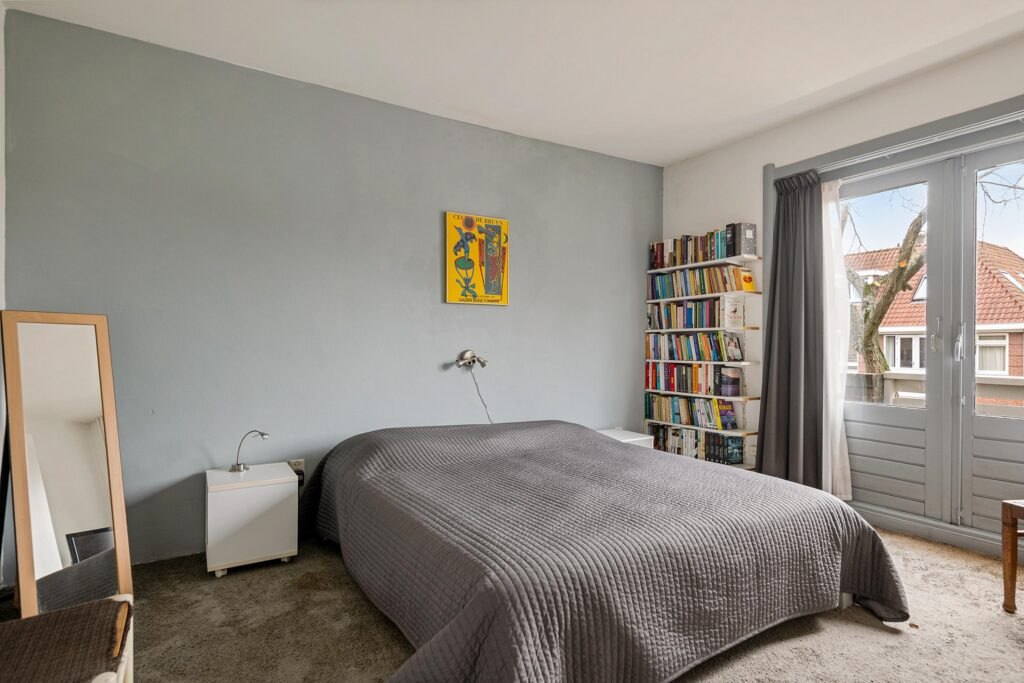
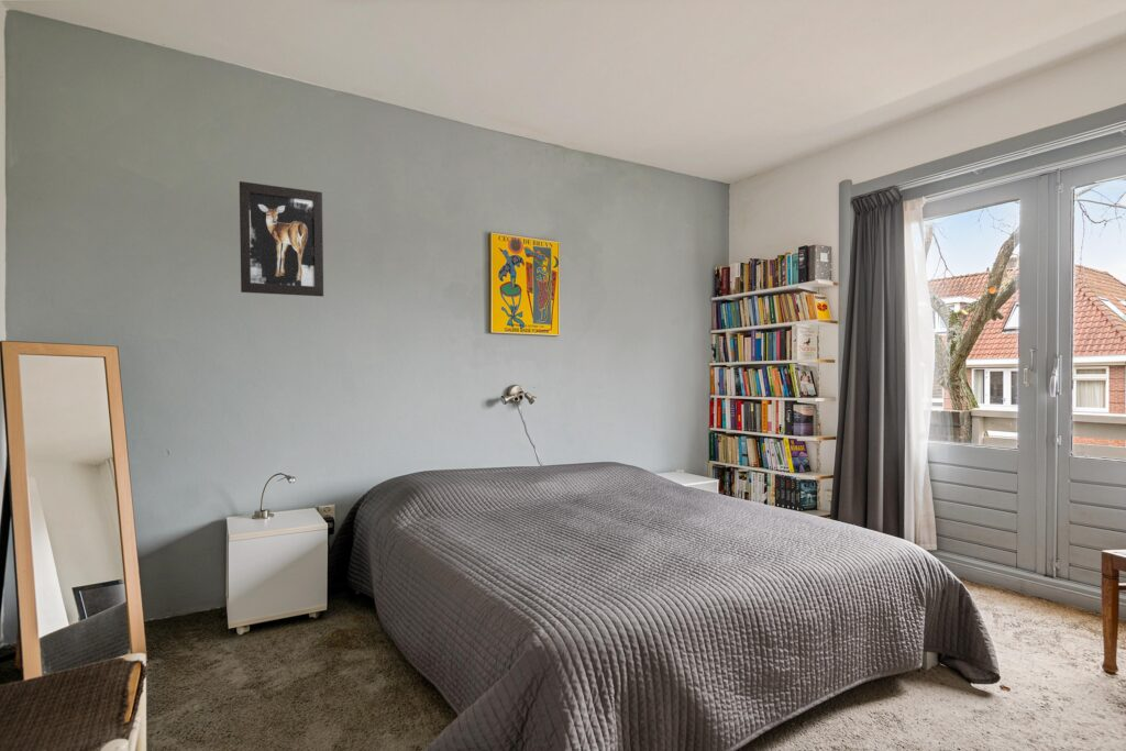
+ wall art [239,180,324,297]
